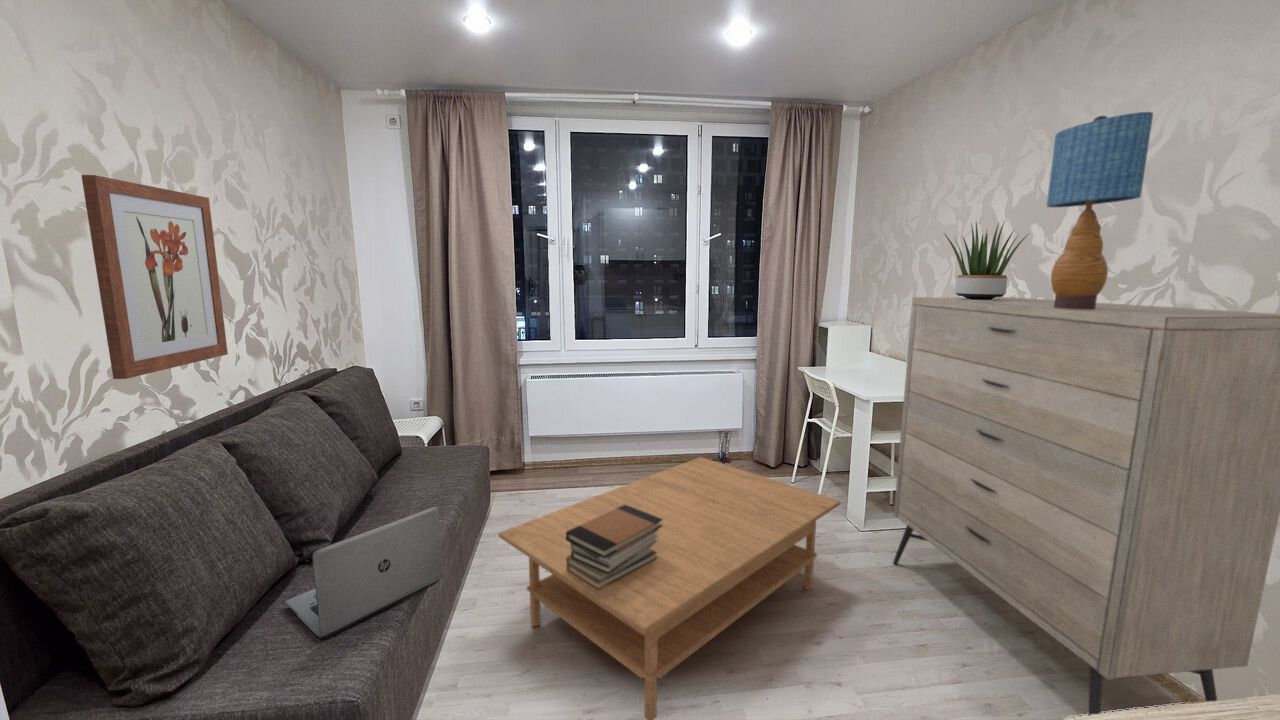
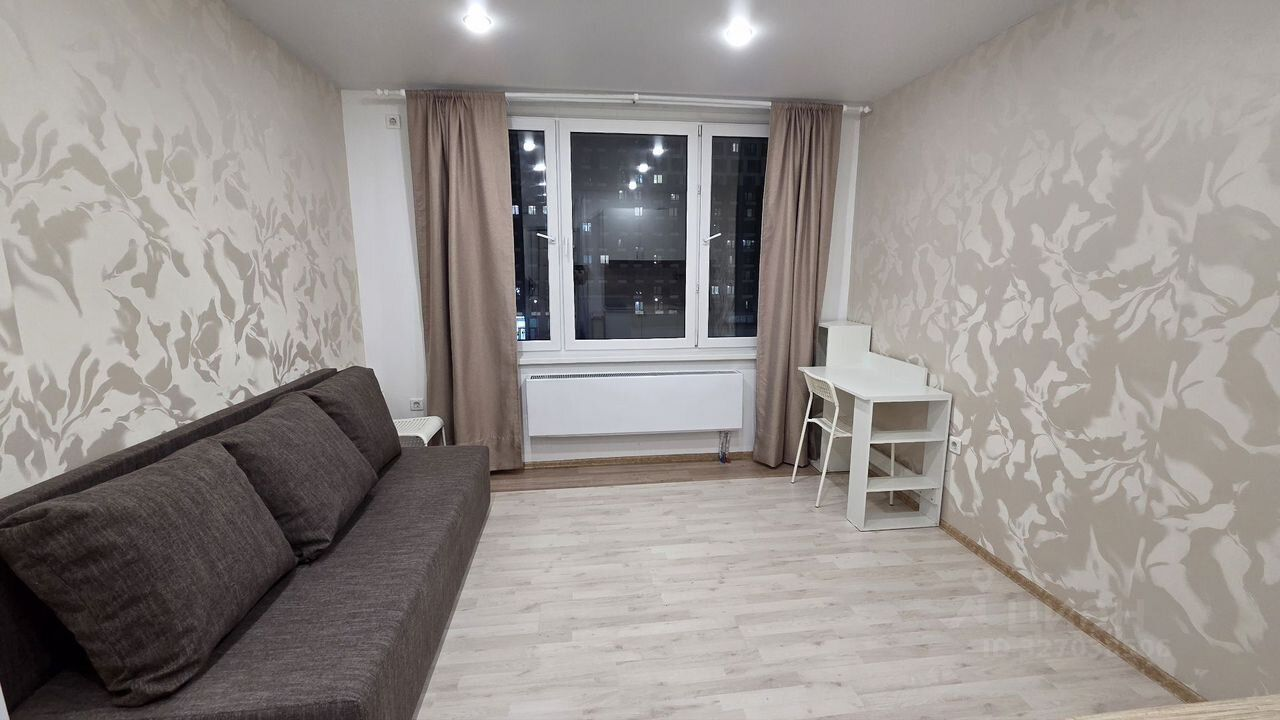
- table lamp [1046,111,1154,309]
- potted plant [943,220,1029,300]
- dresser [892,296,1280,716]
- wall art [80,174,229,380]
- book stack [566,505,663,590]
- coffee table [498,456,841,720]
- laptop [285,505,444,638]
